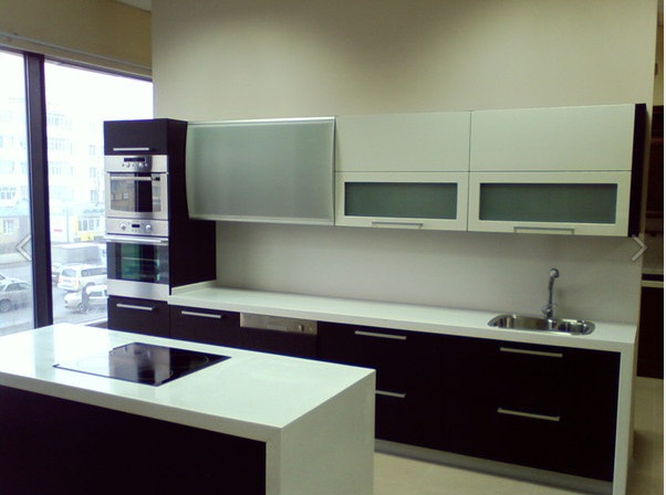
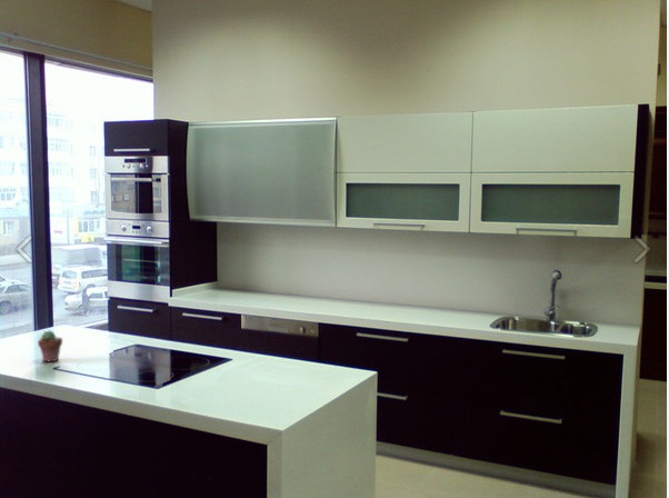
+ potted succulent [37,330,63,362]
